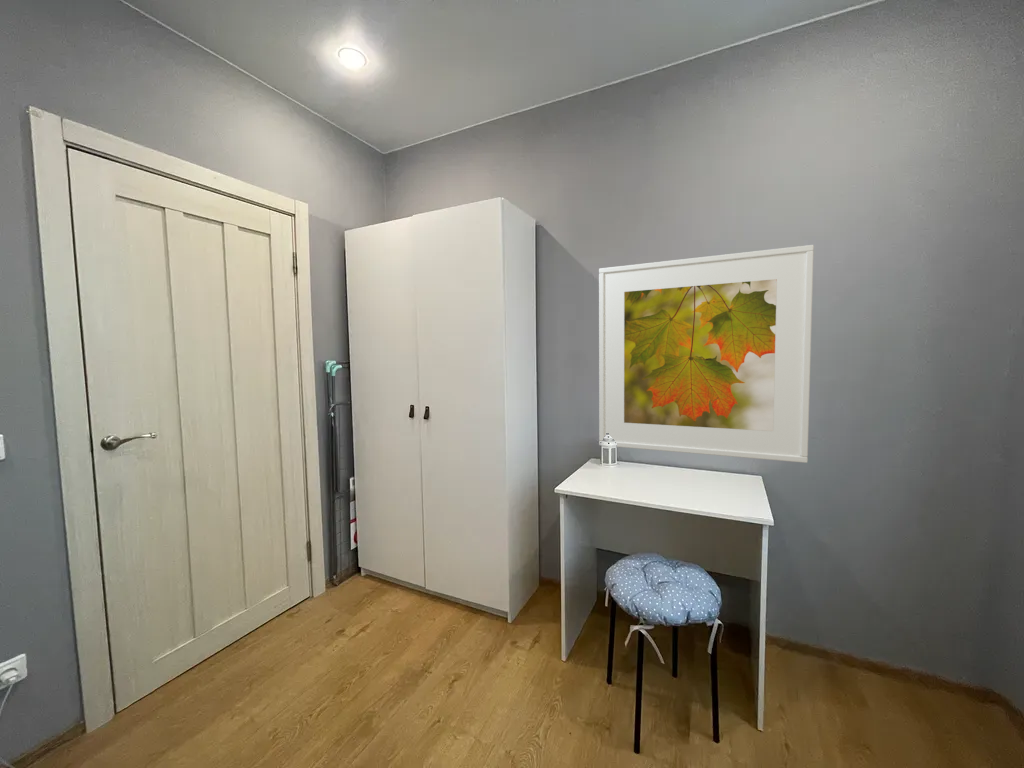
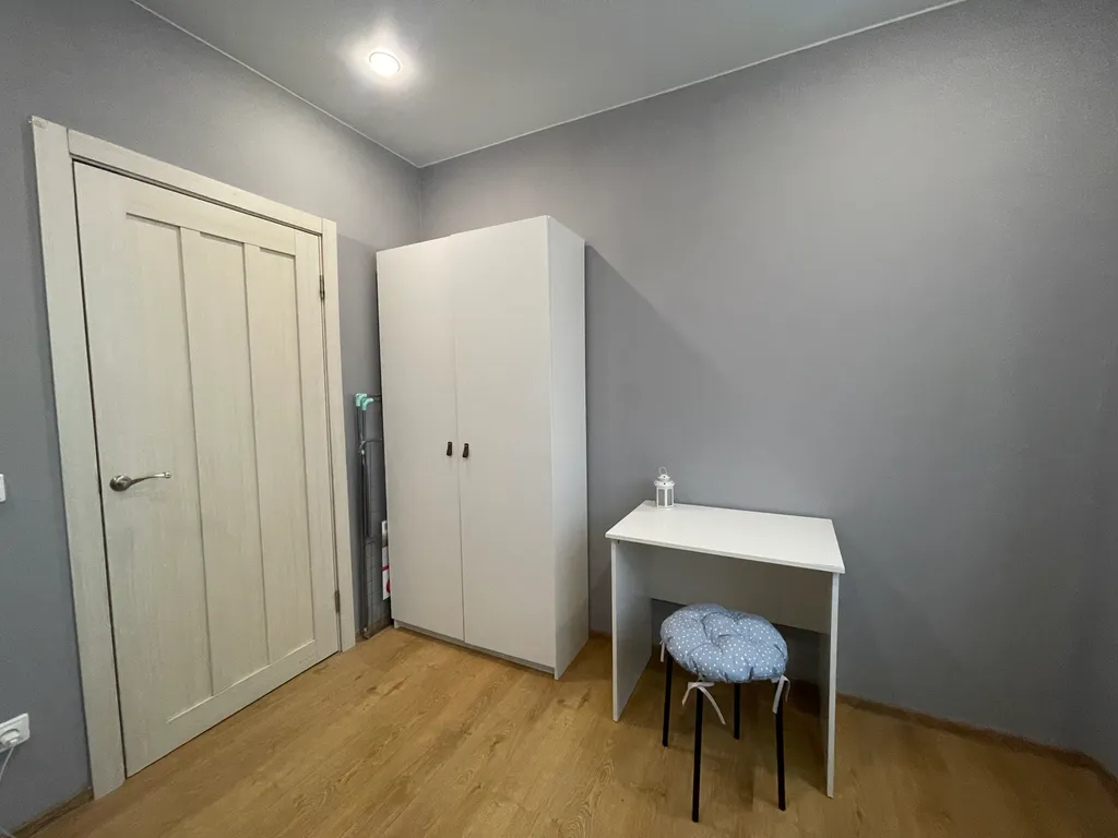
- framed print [598,244,815,464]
